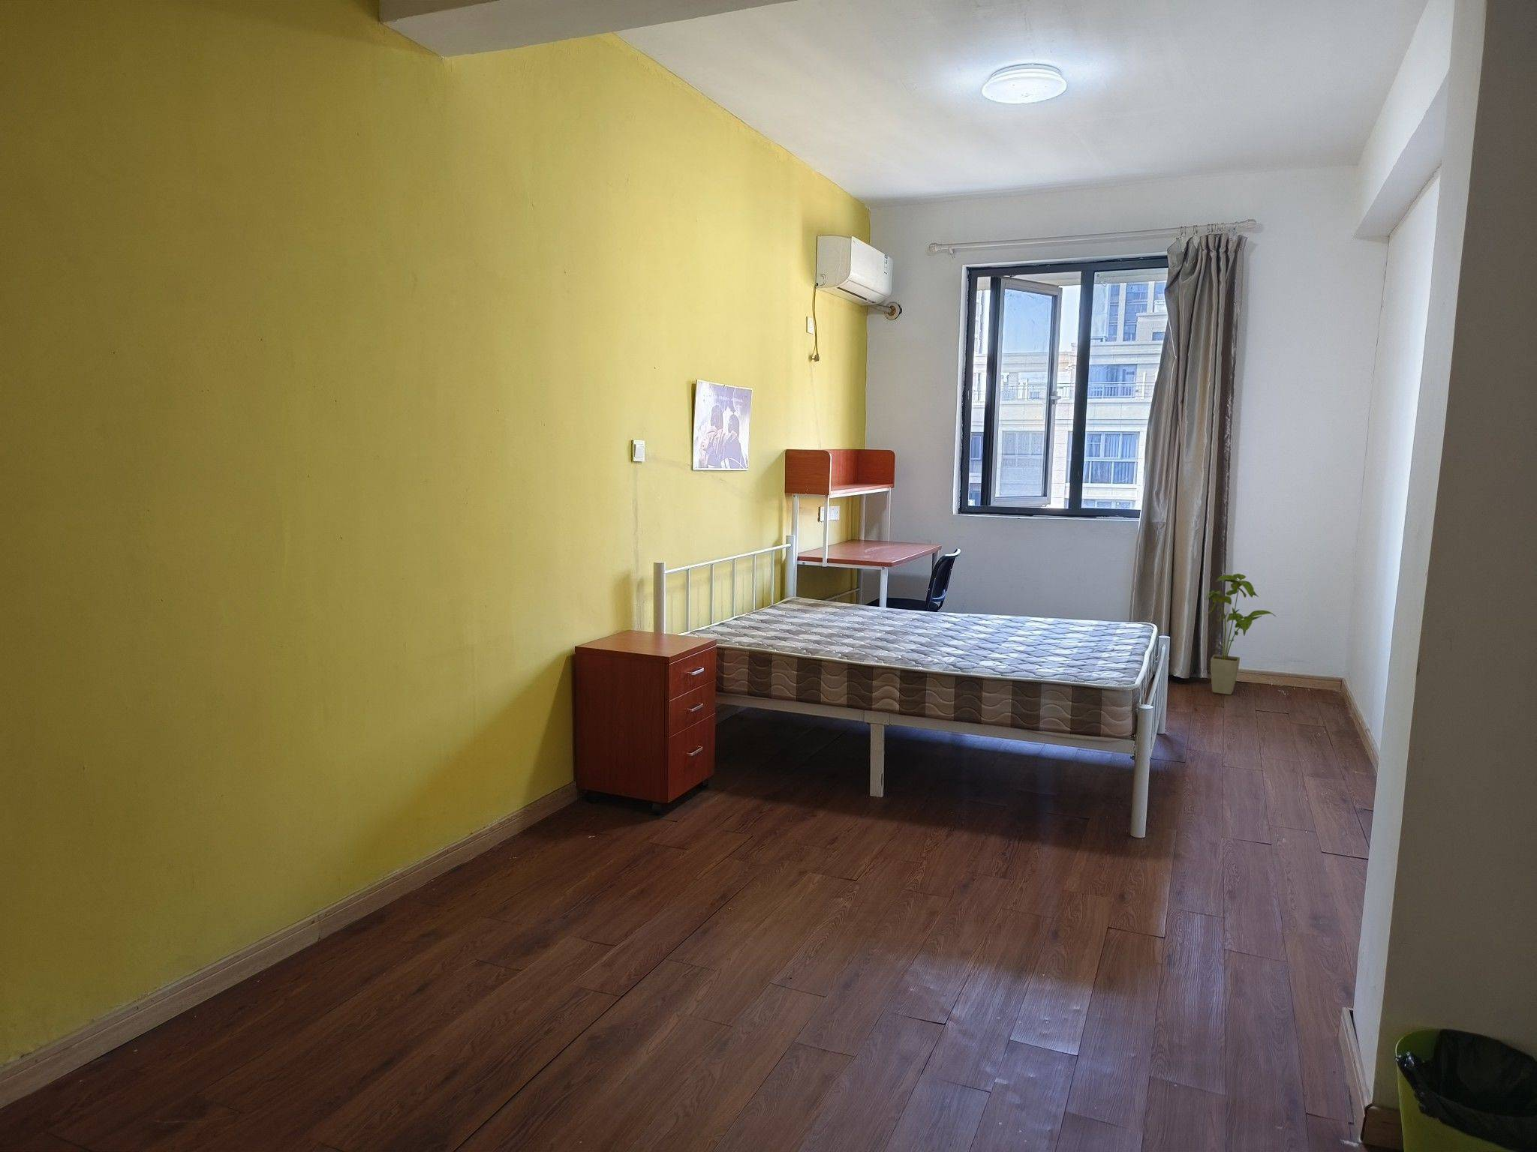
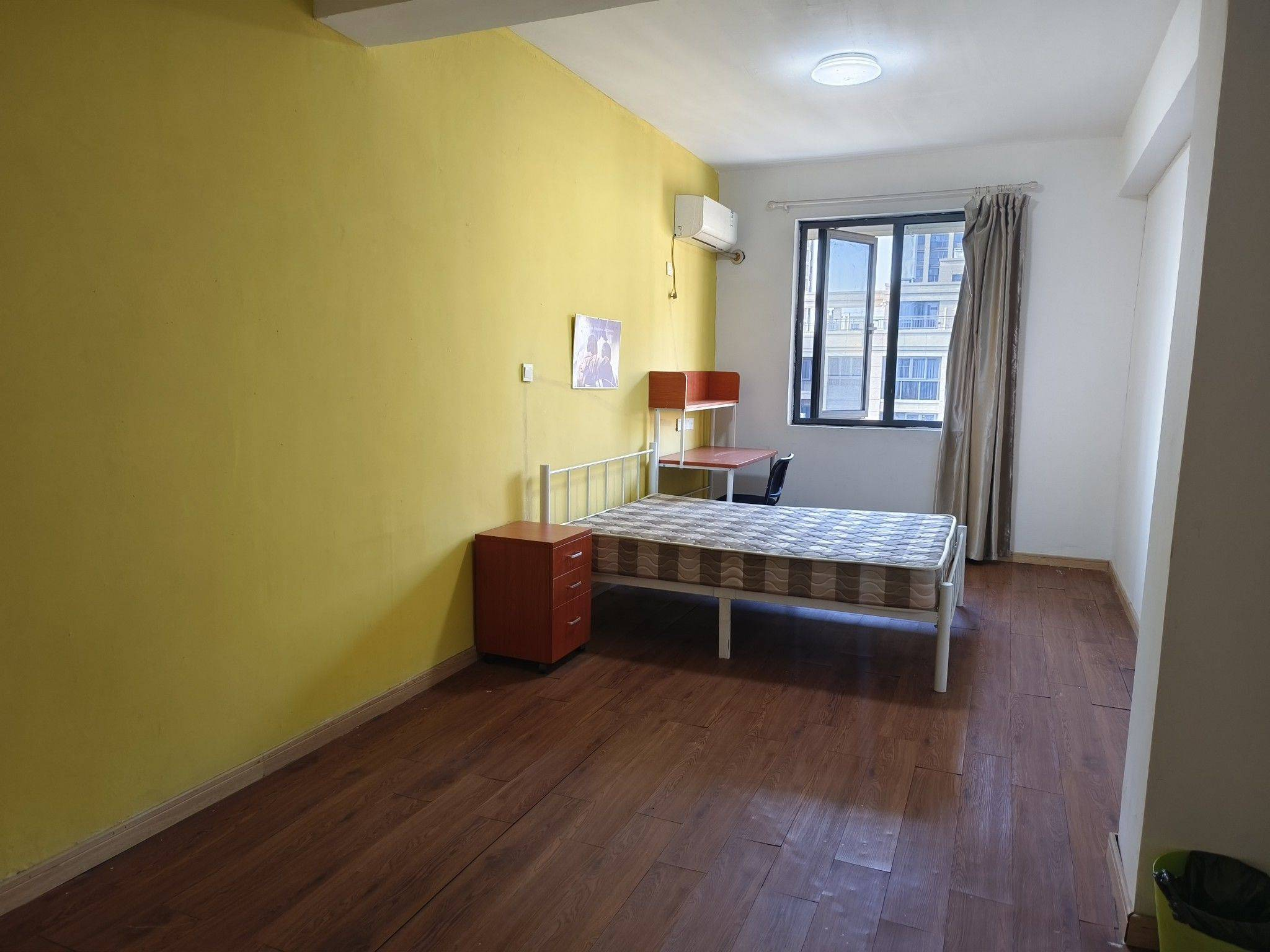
- house plant [1204,574,1277,696]
